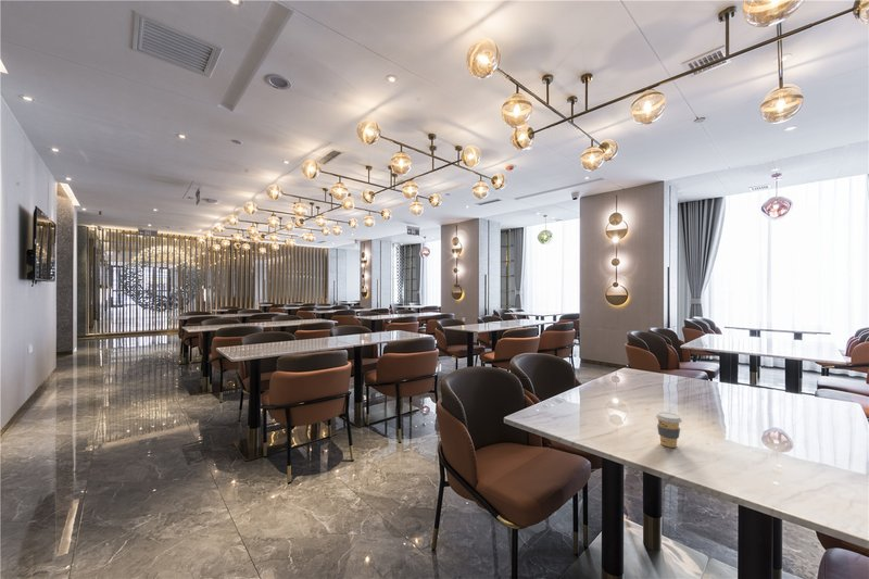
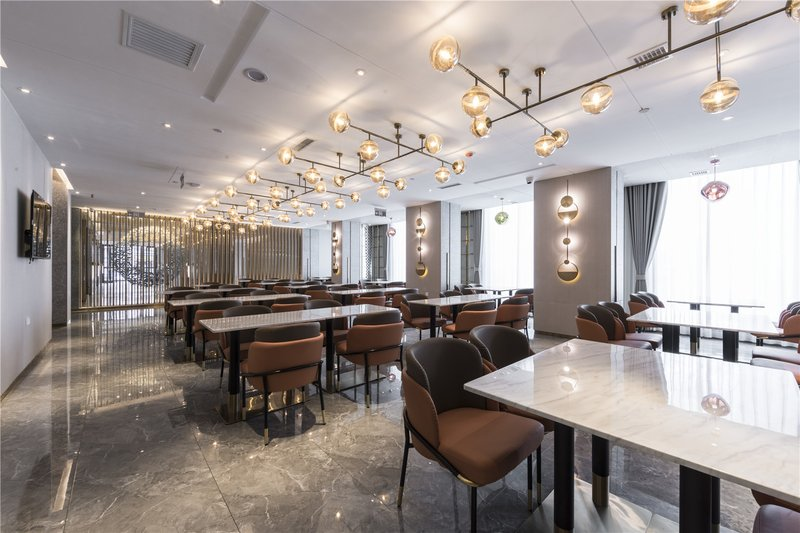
- coffee cup [655,411,683,449]
